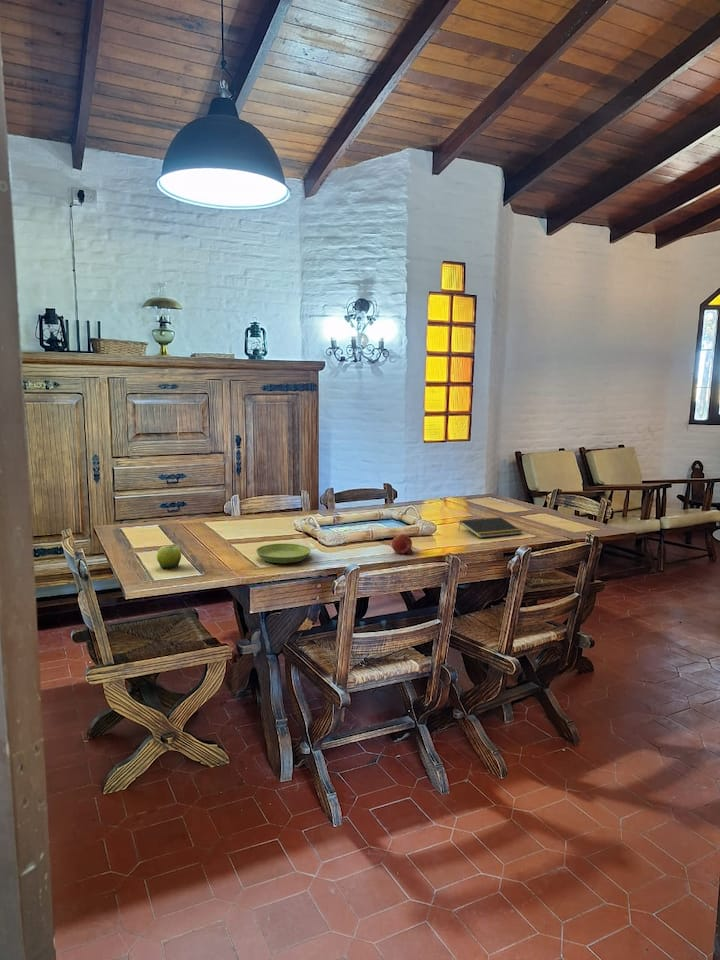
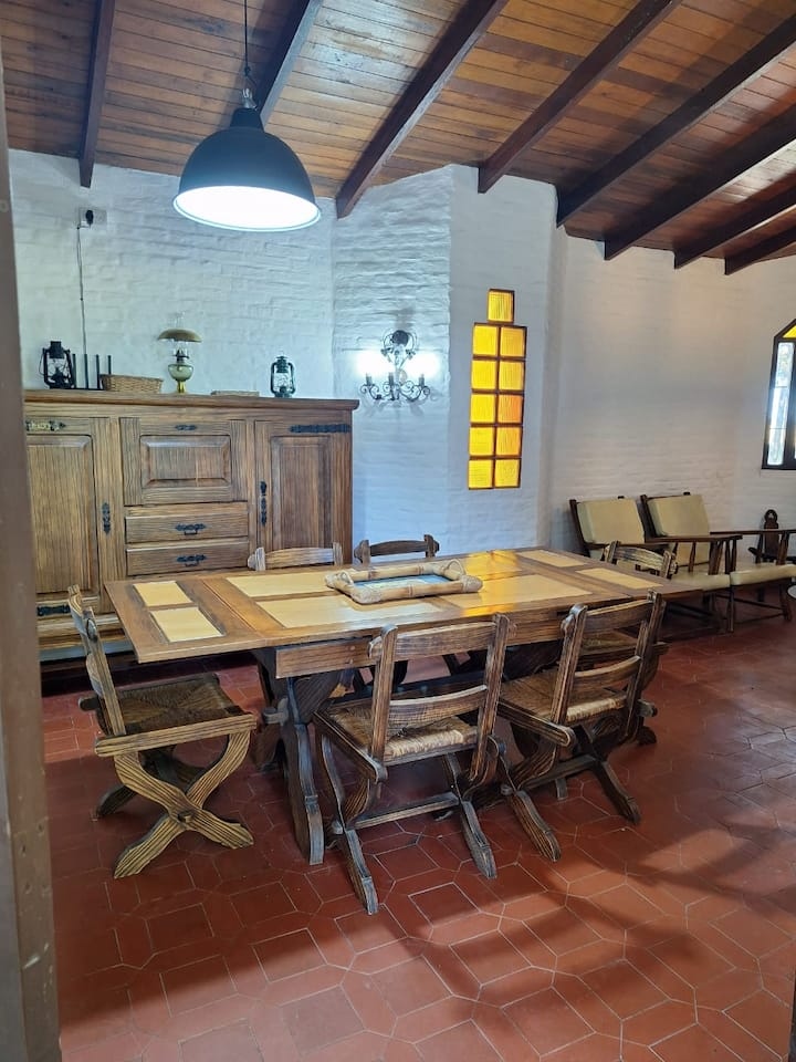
- notepad [457,516,523,539]
- fruit [156,544,182,570]
- saucer [255,543,312,564]
- fruit [391,533,414,555]
